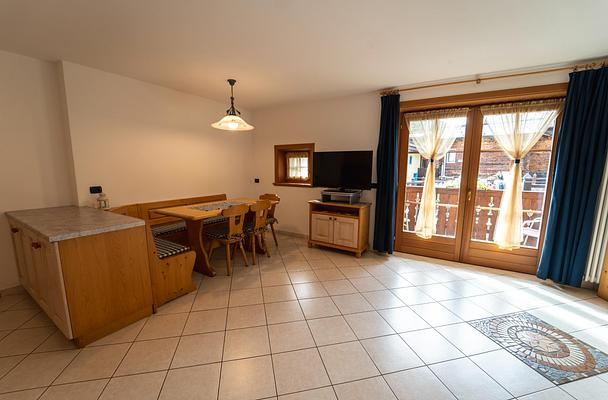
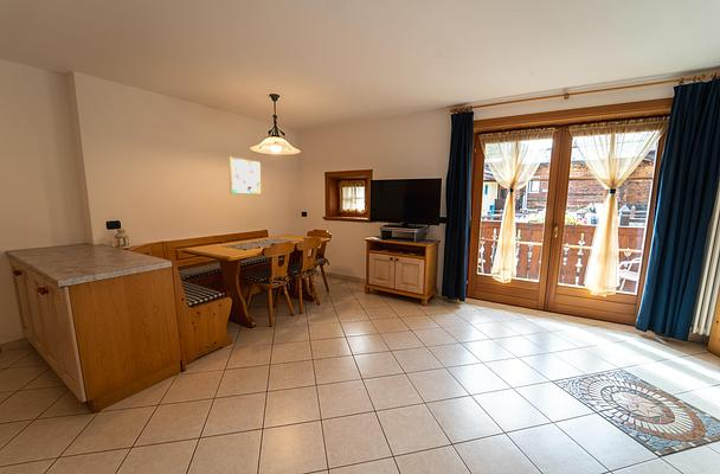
+ wall art [227,155,263,196]
